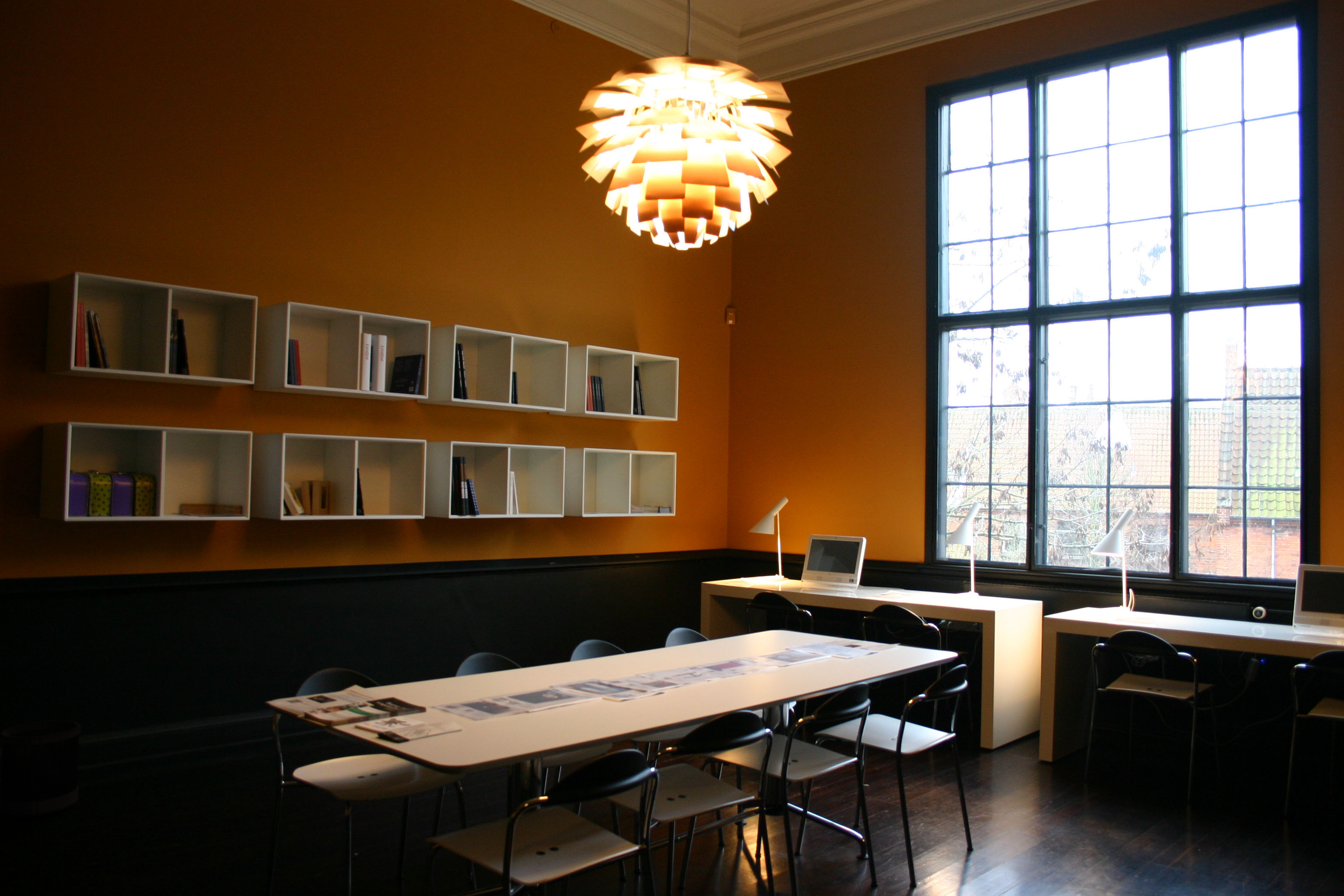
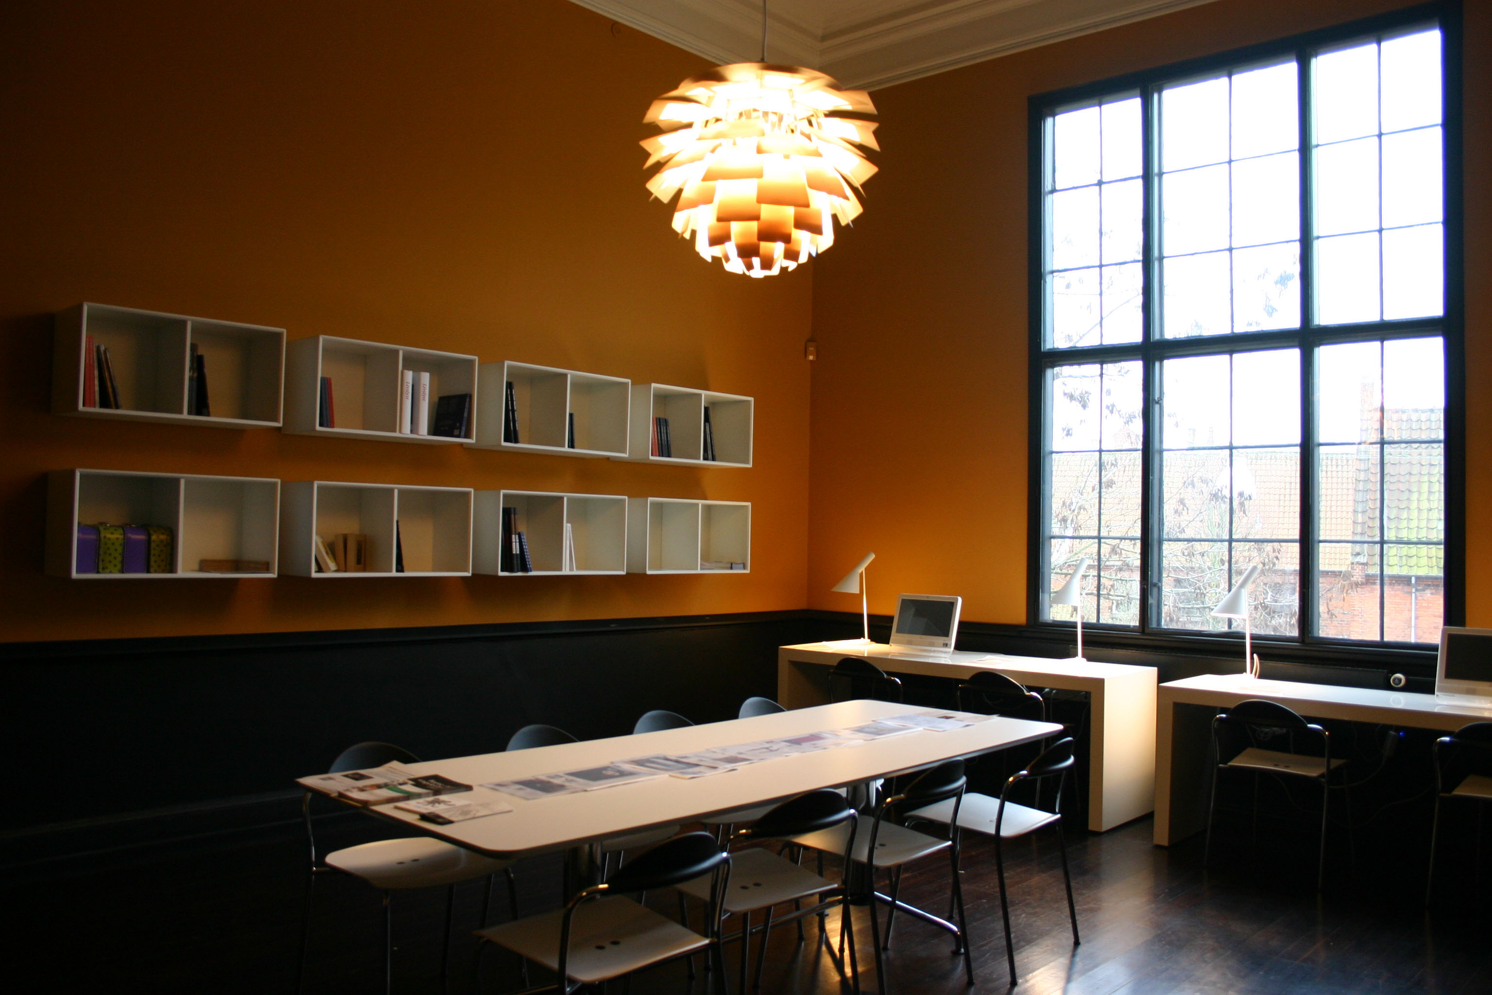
- wastebasket [0,720,81,818]
